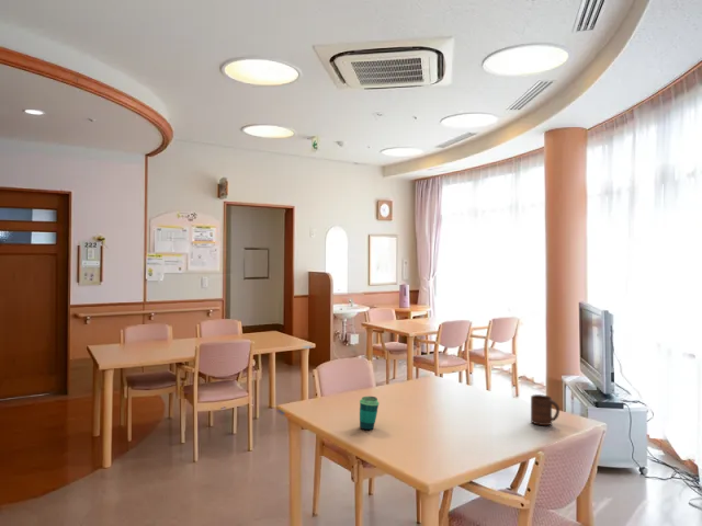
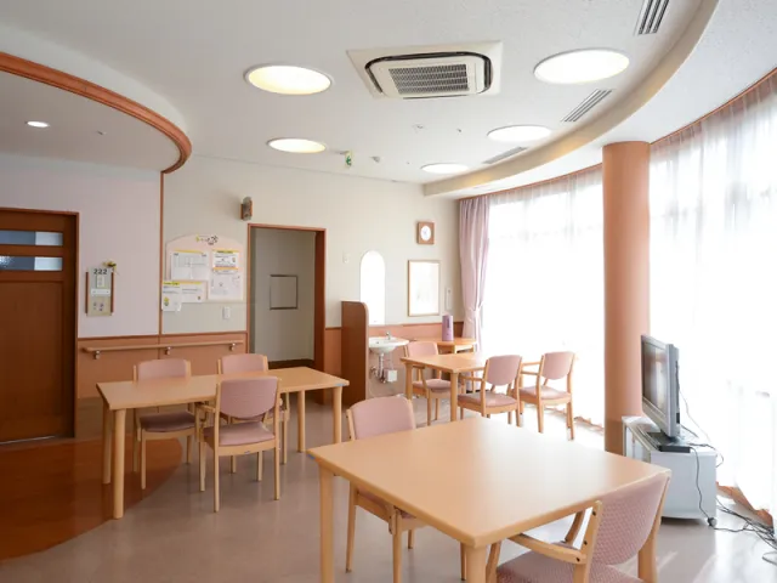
- cup [359,396,381,431]
- cup [530,393,561,426]
